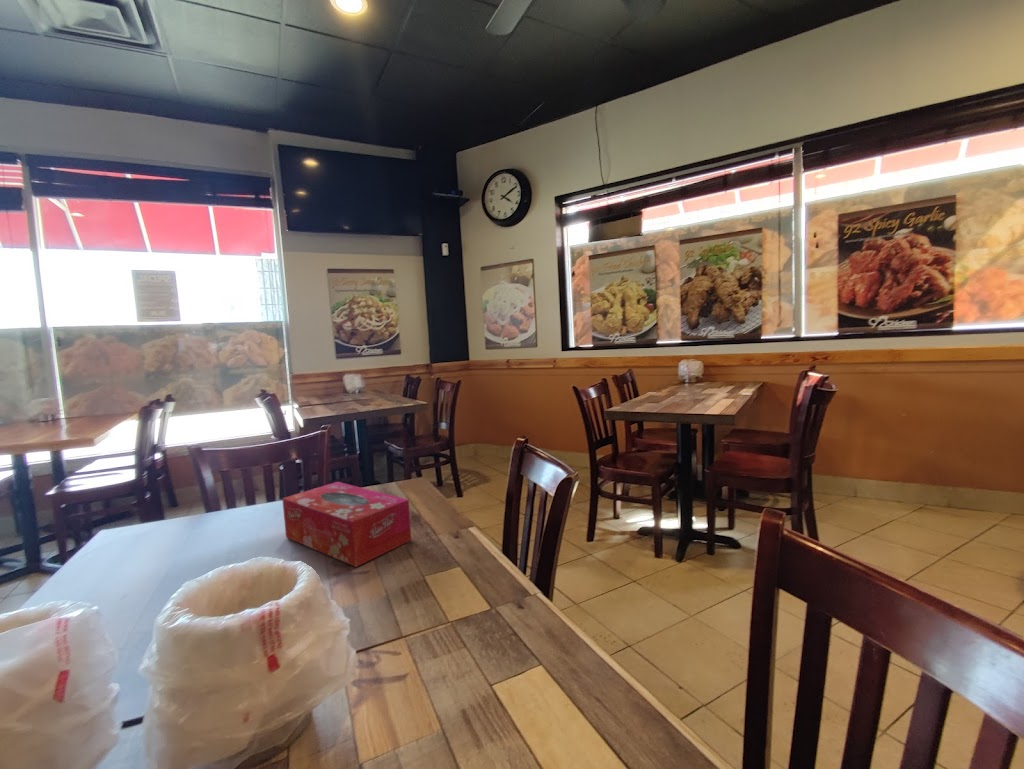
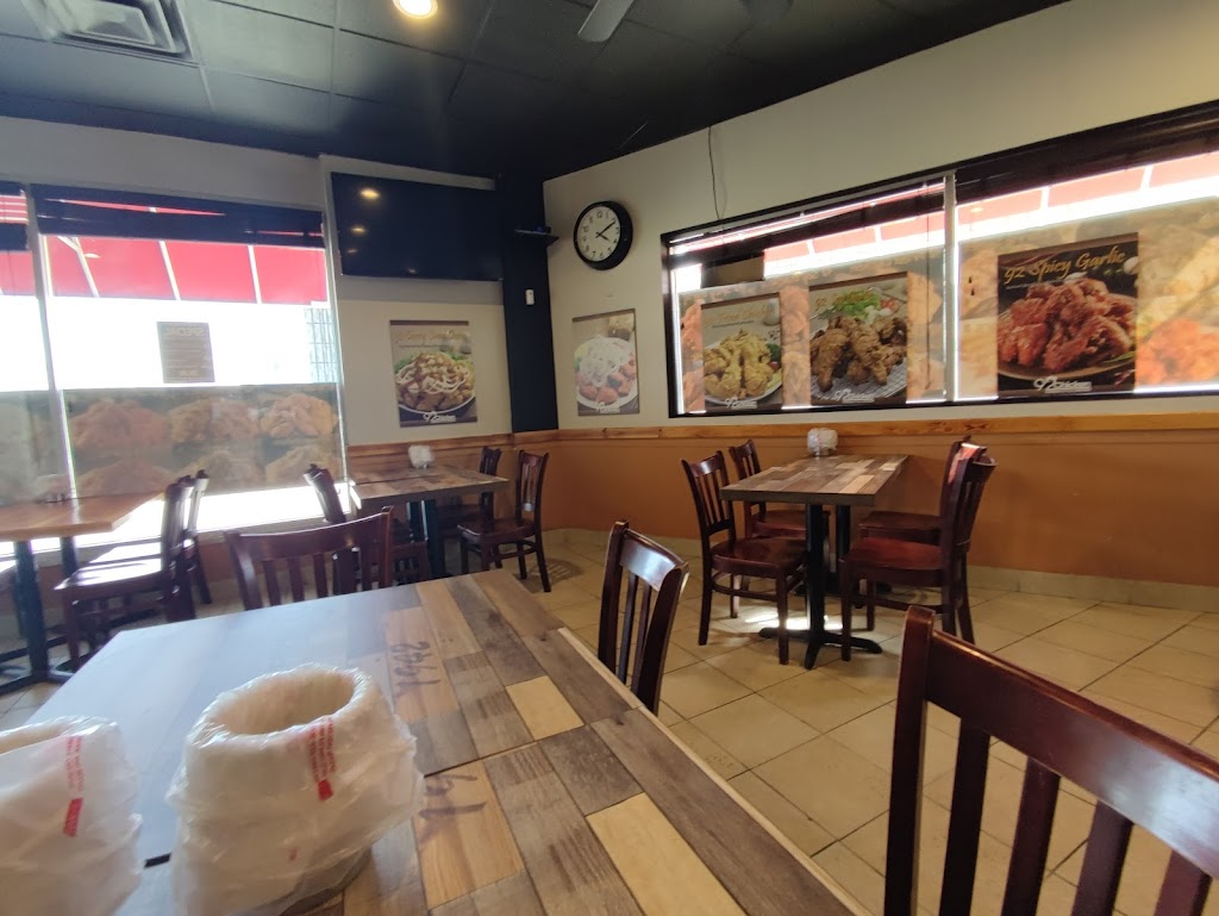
- tissue box [281,481,412,568]
